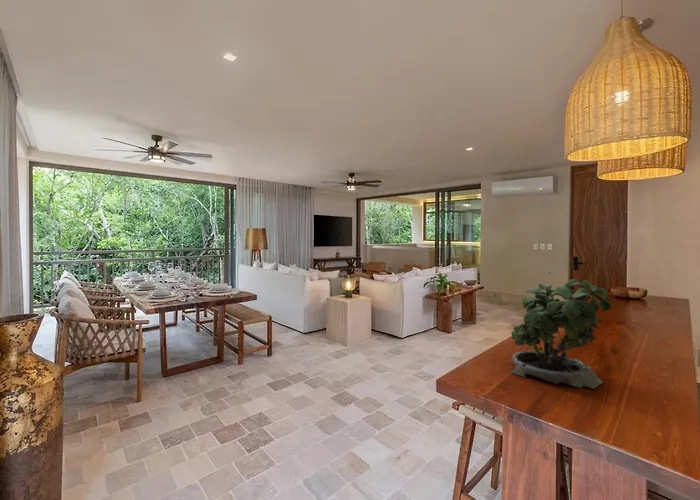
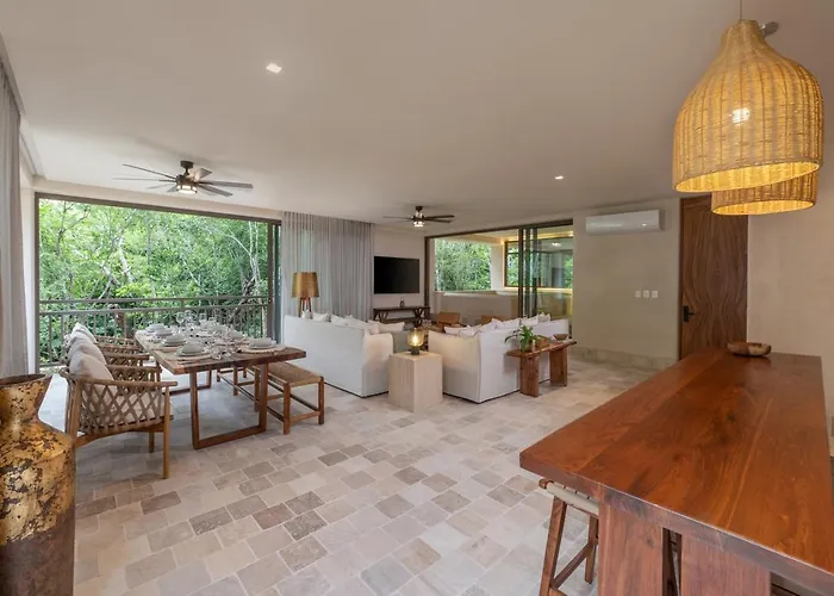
- potted plant [509,270,612,390]
